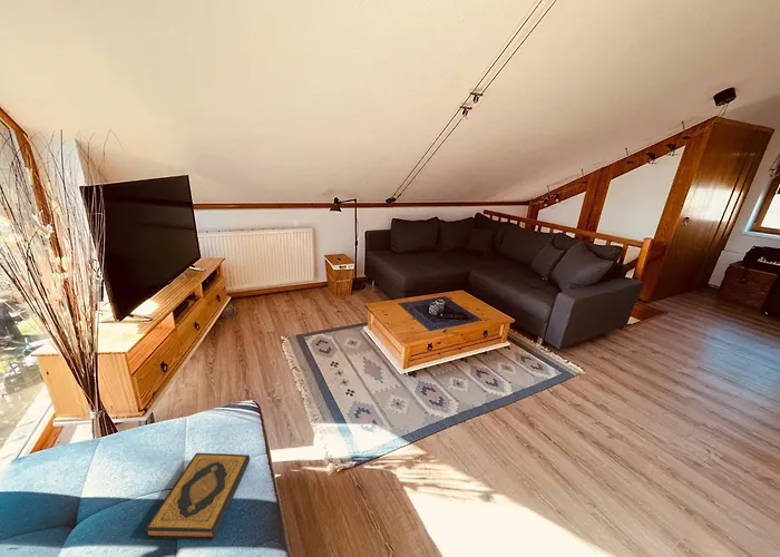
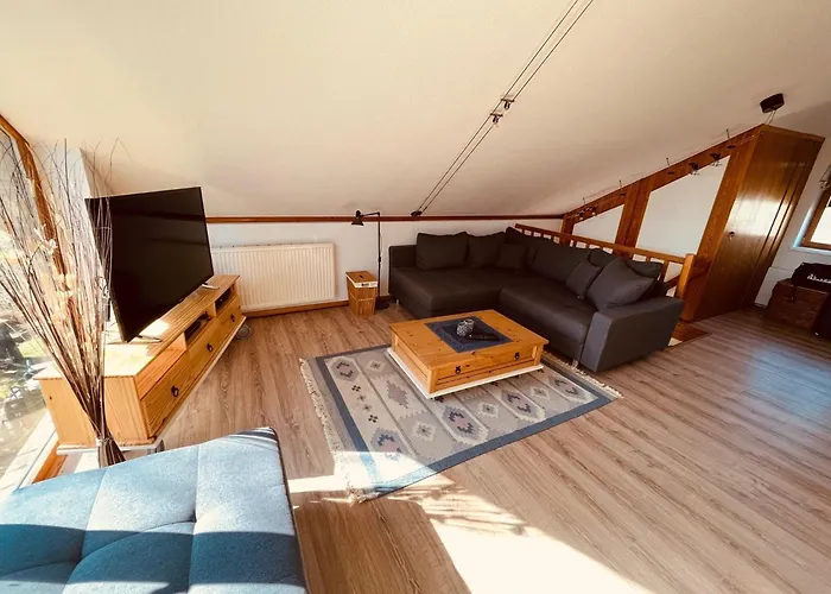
- hardback book [143,452,251,540]
